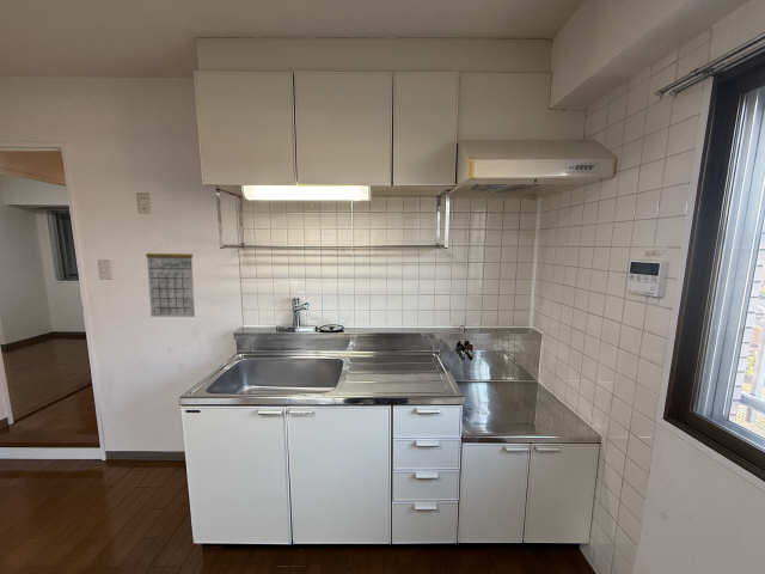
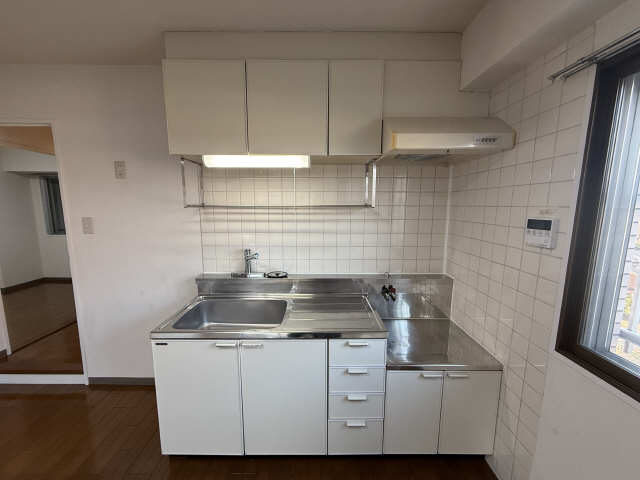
- calendar [145,238,196,318]
